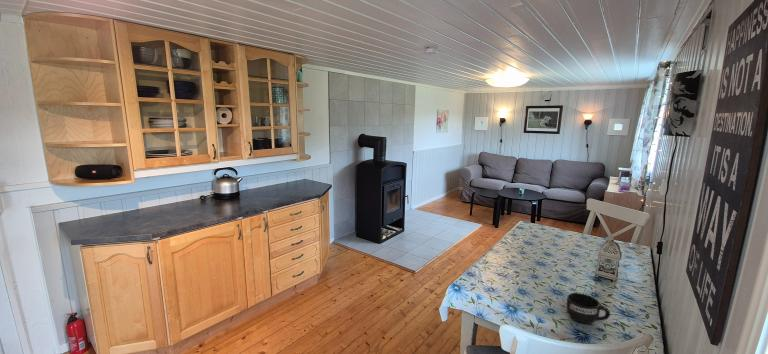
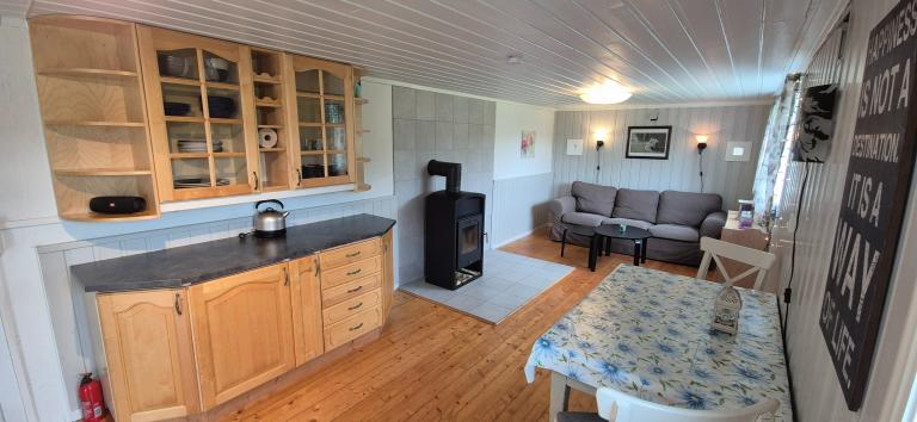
- mug [566,292,611,325]
